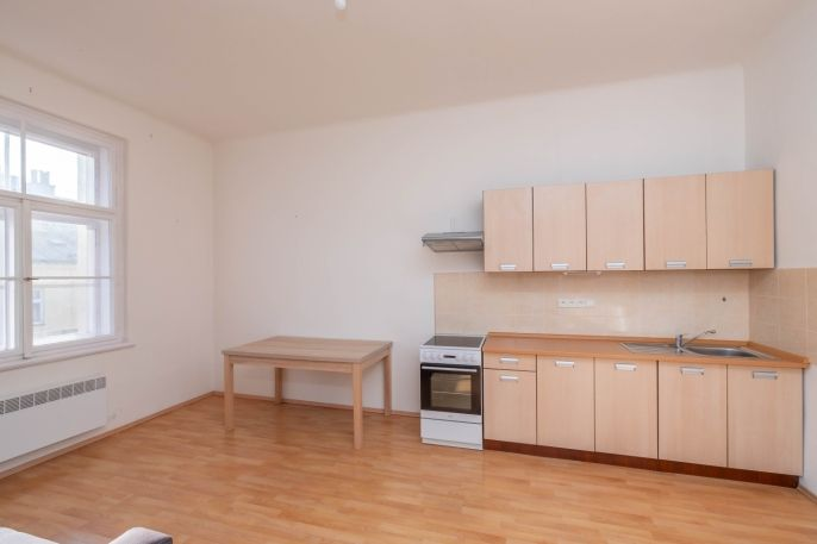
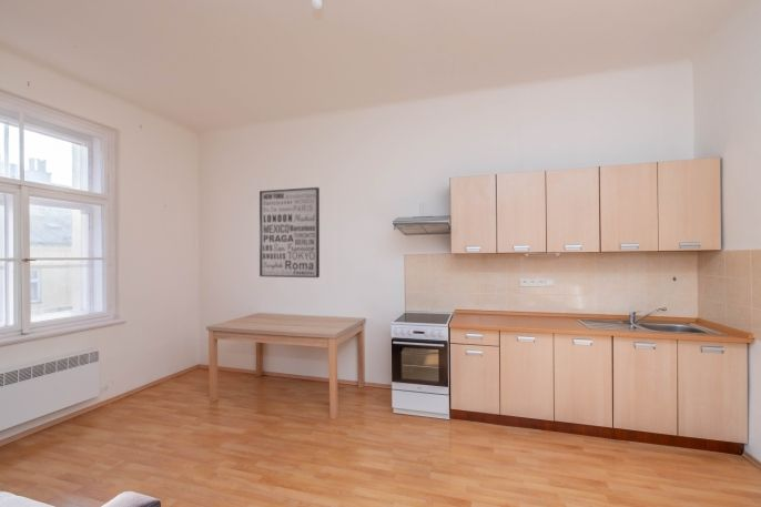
+ wall art [258,186,321,278]
